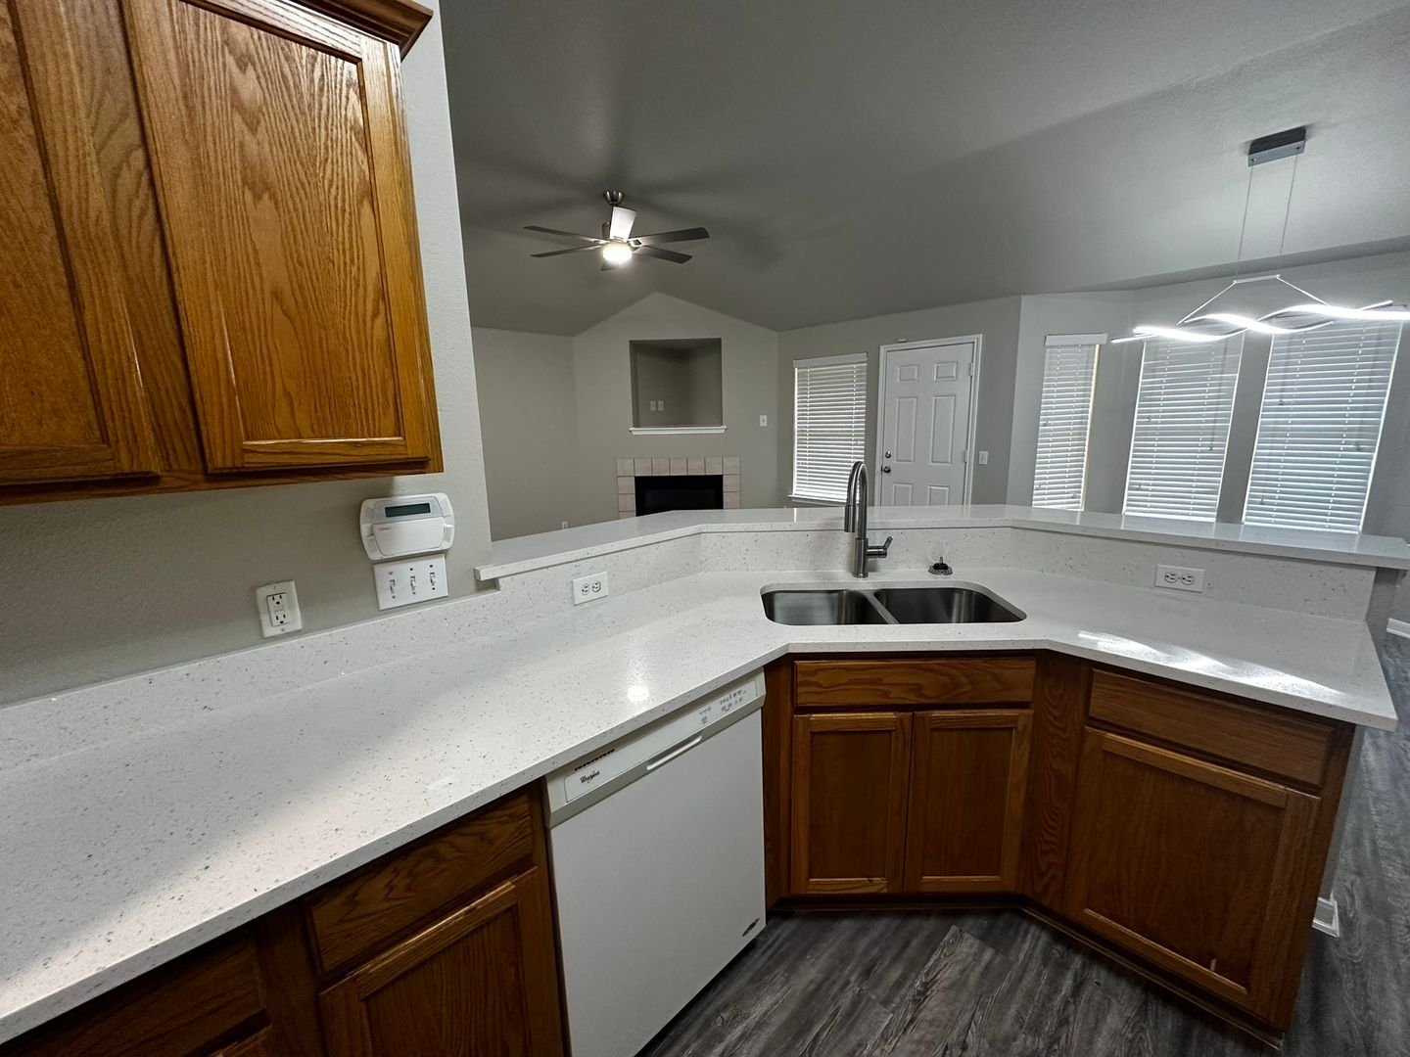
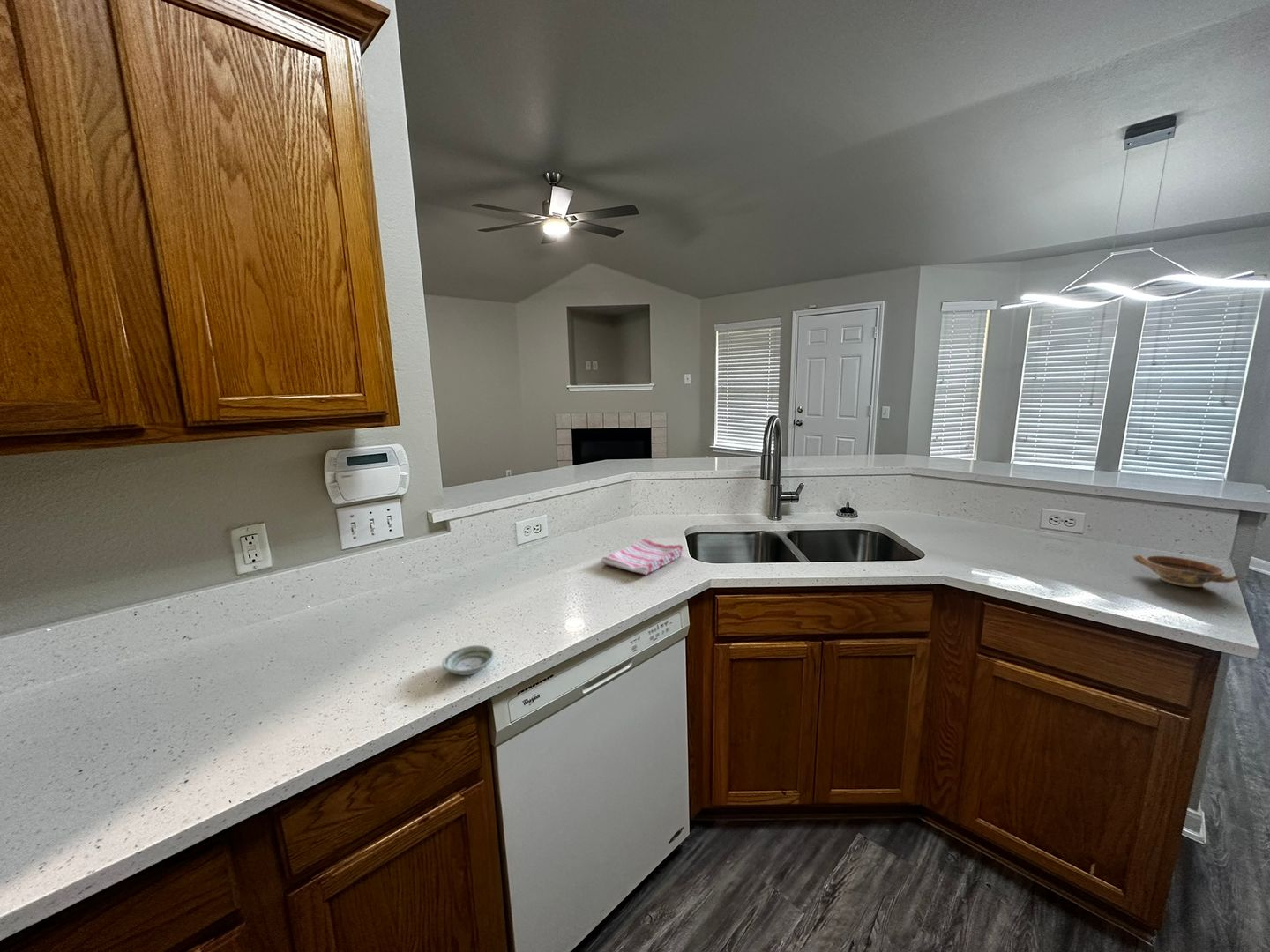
+ saucer [442,644,495,676]
+ dish towel [601,538,684,576]
+ bowl [1132,554,1240,588]
